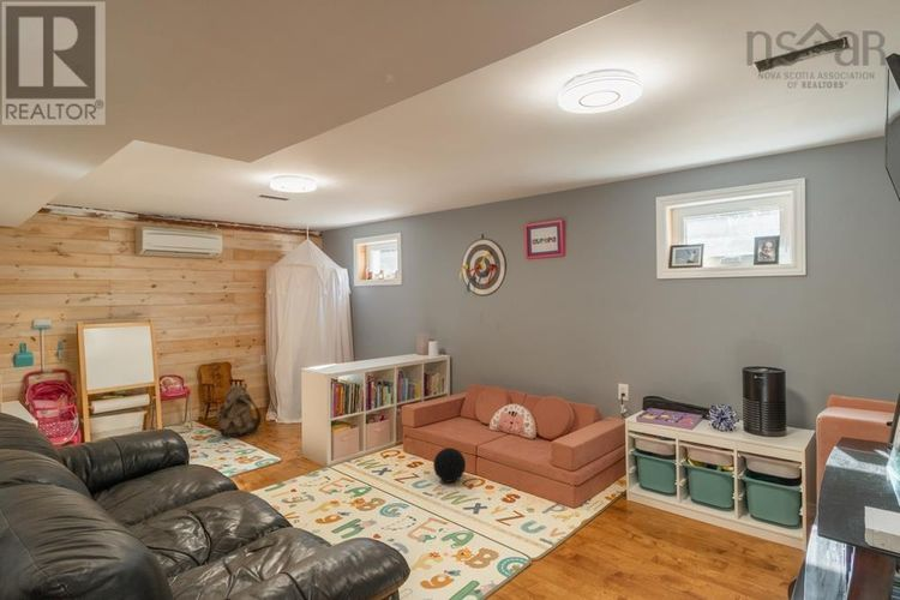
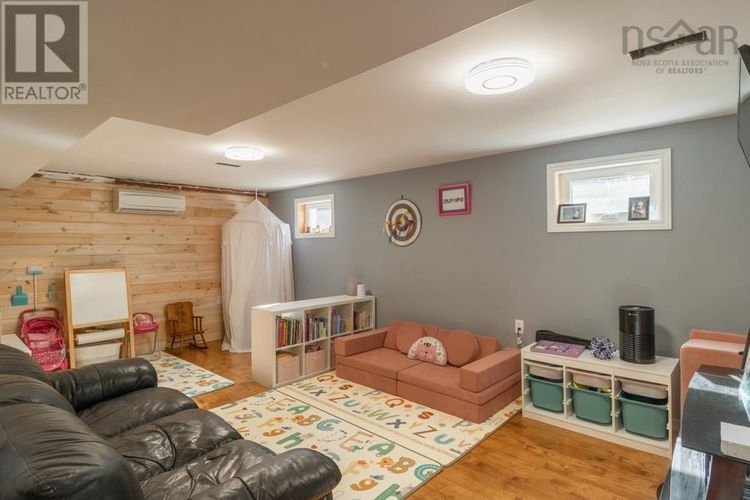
- backpack [216,382,263,438]
- ball [432,446,467,484]
